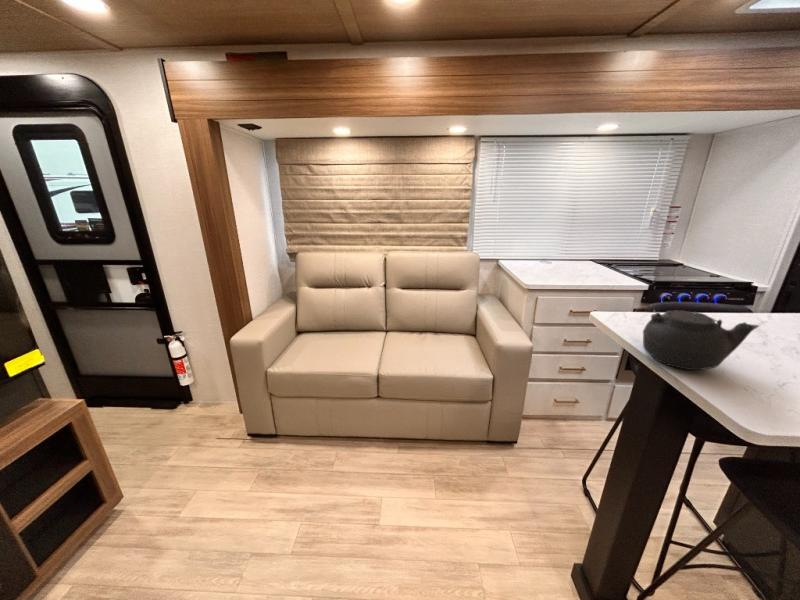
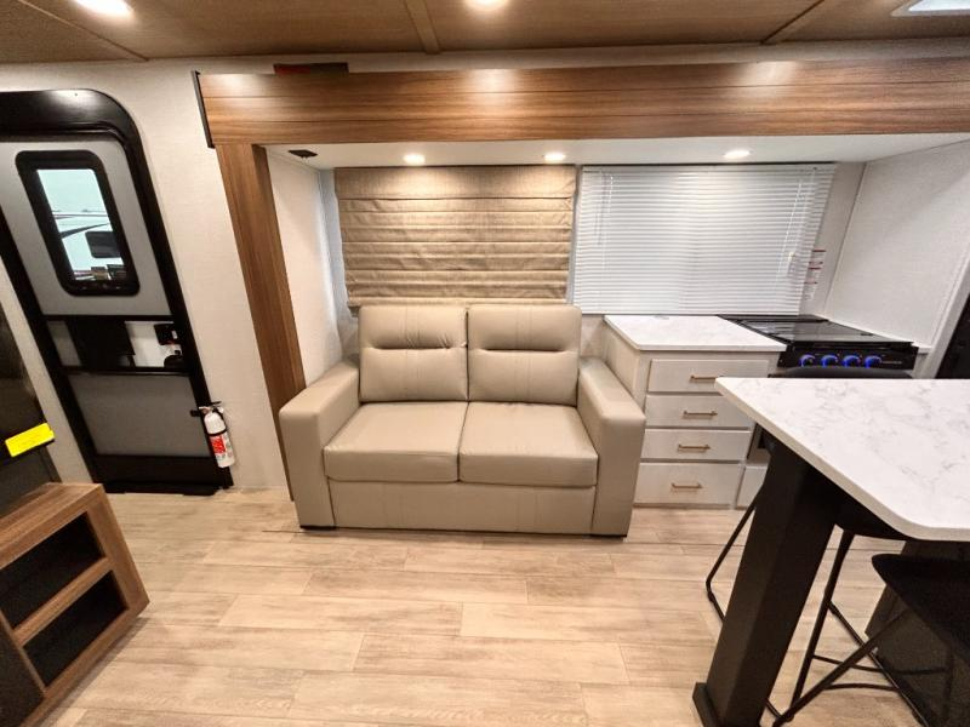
- teapot [642,307,760,371]
